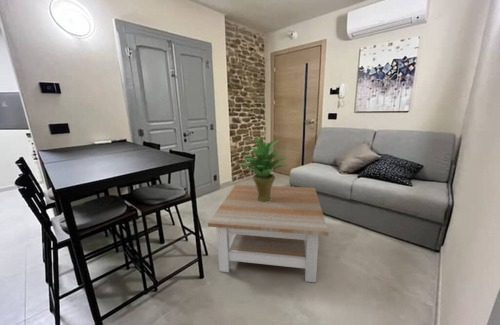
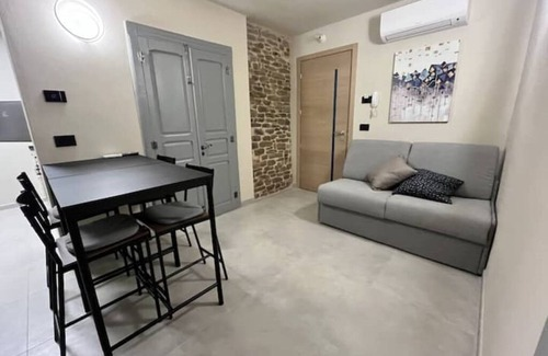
- potted plant [238,136,289,203]
- coffee table [207,184,329,283]
